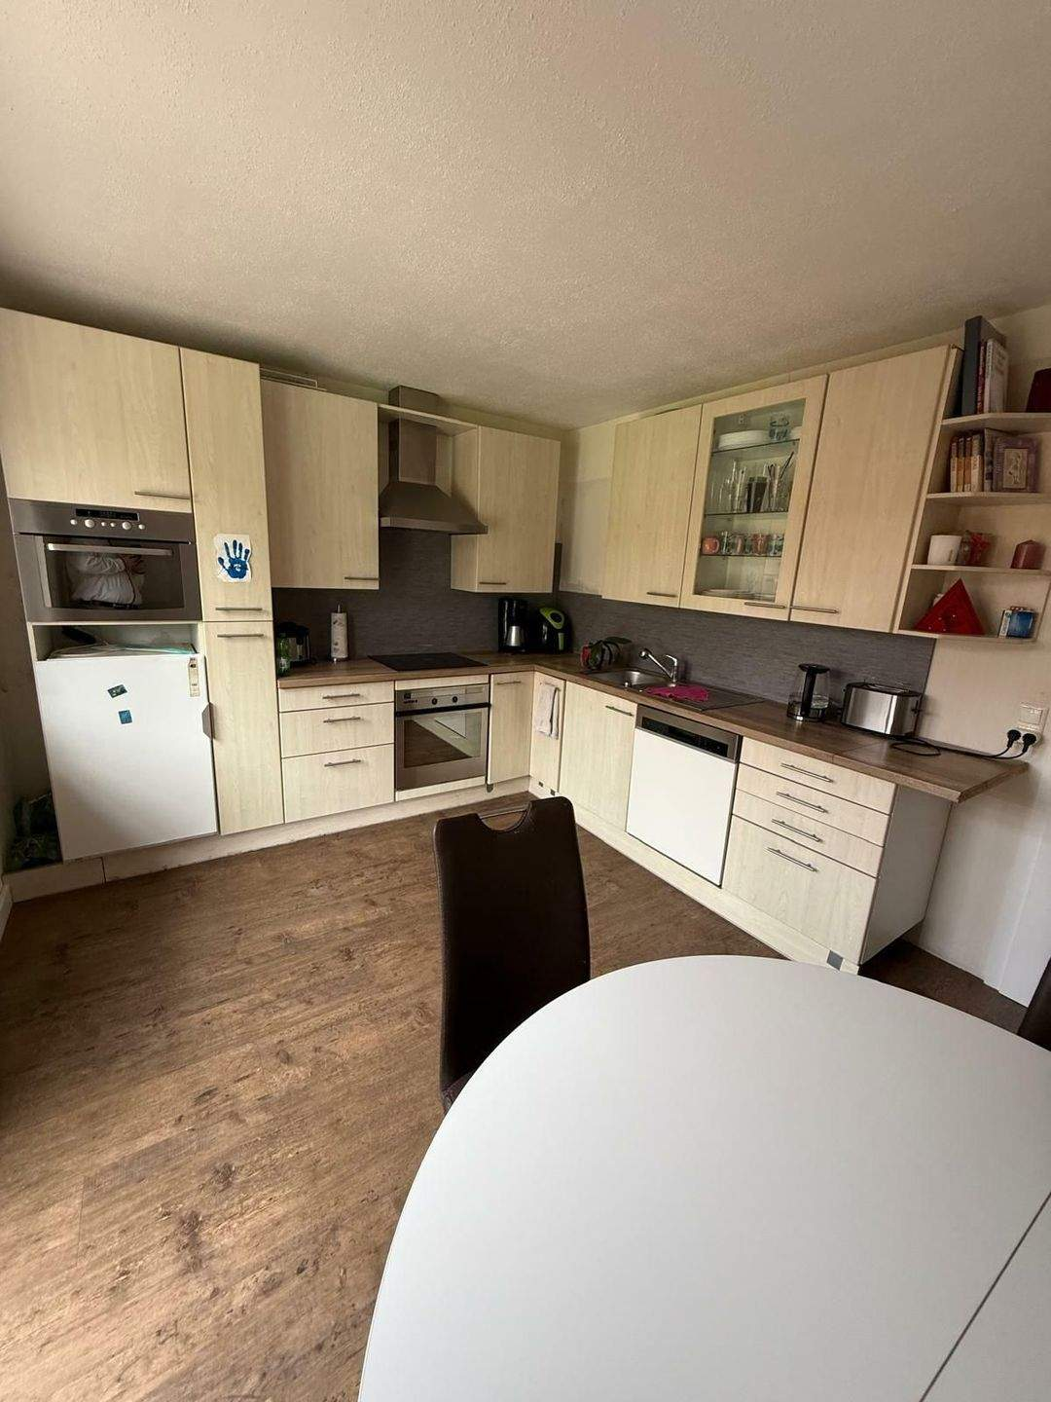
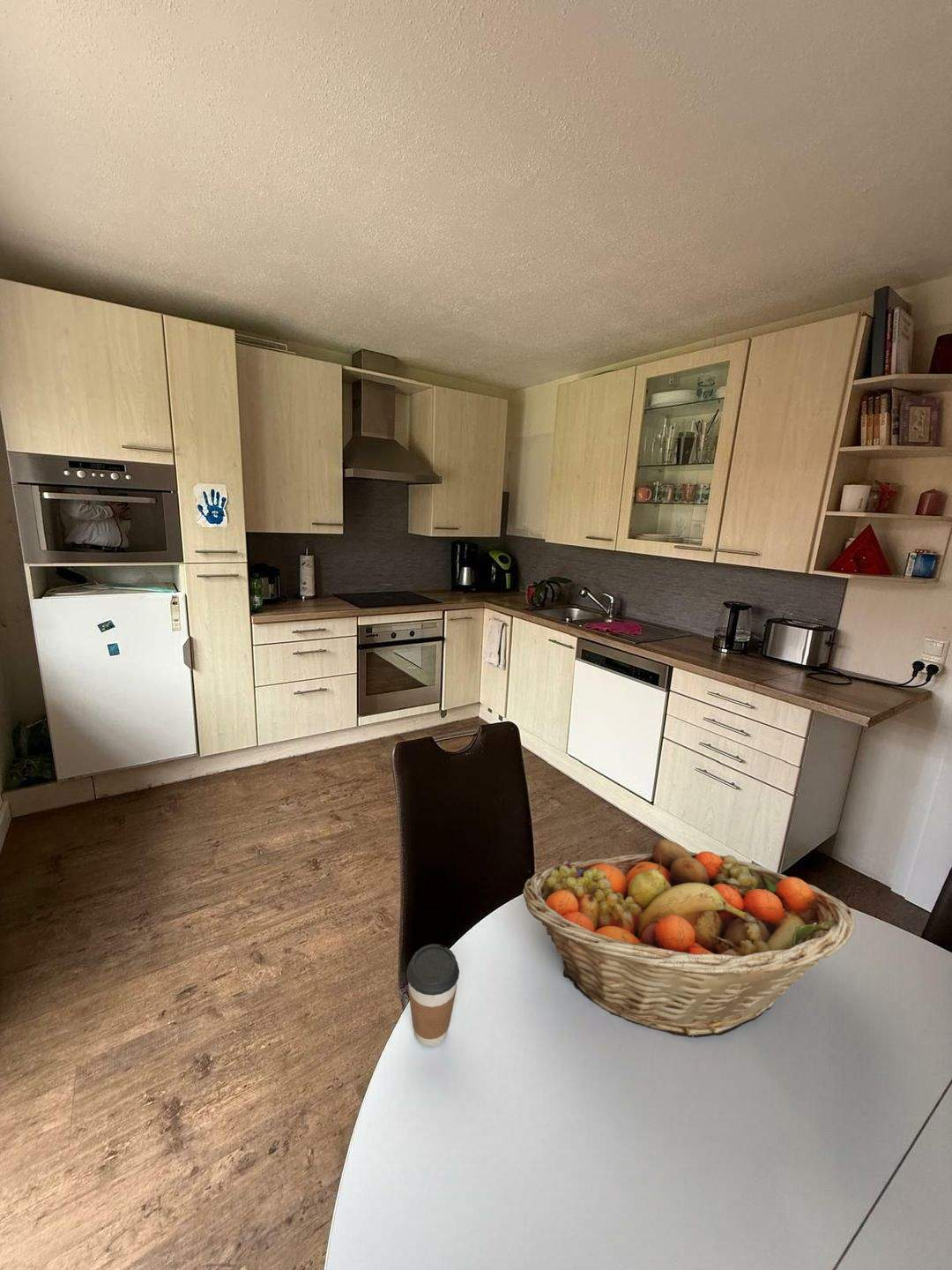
+ fruit basket [522,839,856,1038]
+ coffee cup [405,943,460,1047]
